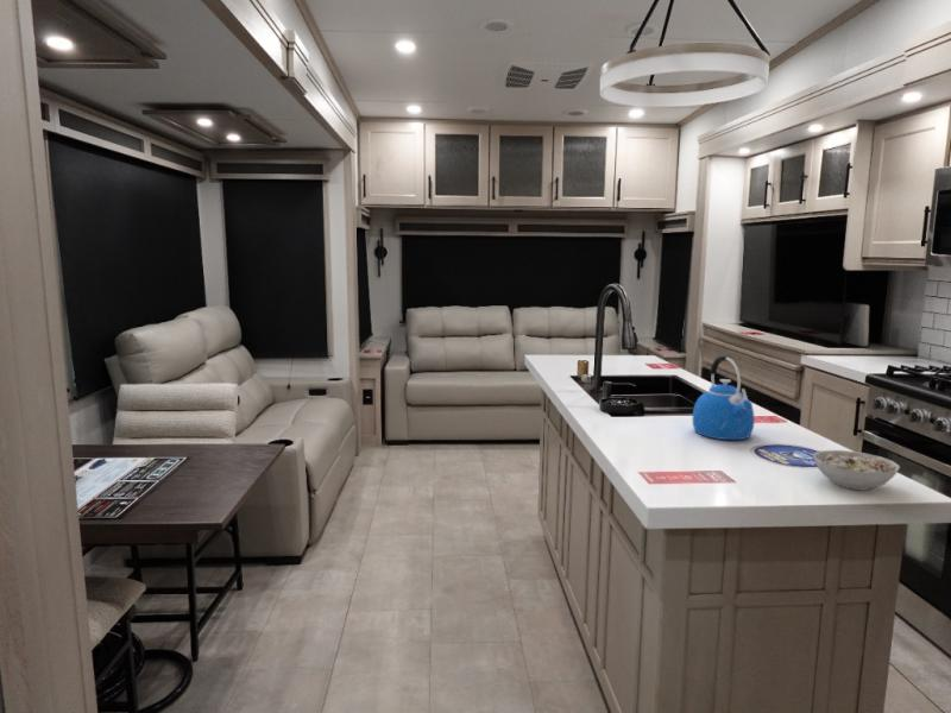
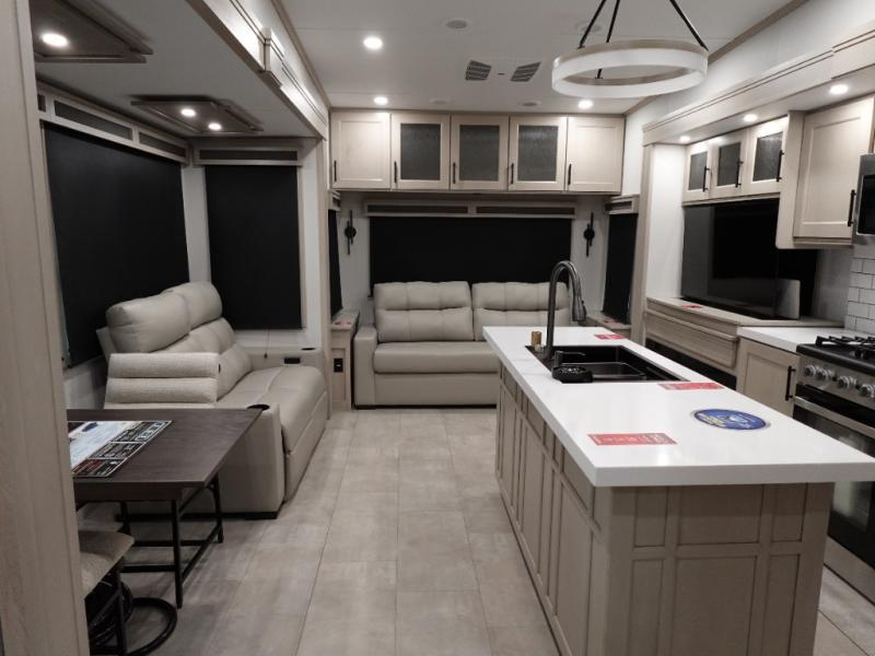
- bowl [812,449,901,491]
- kettle [691,355,756,441]
